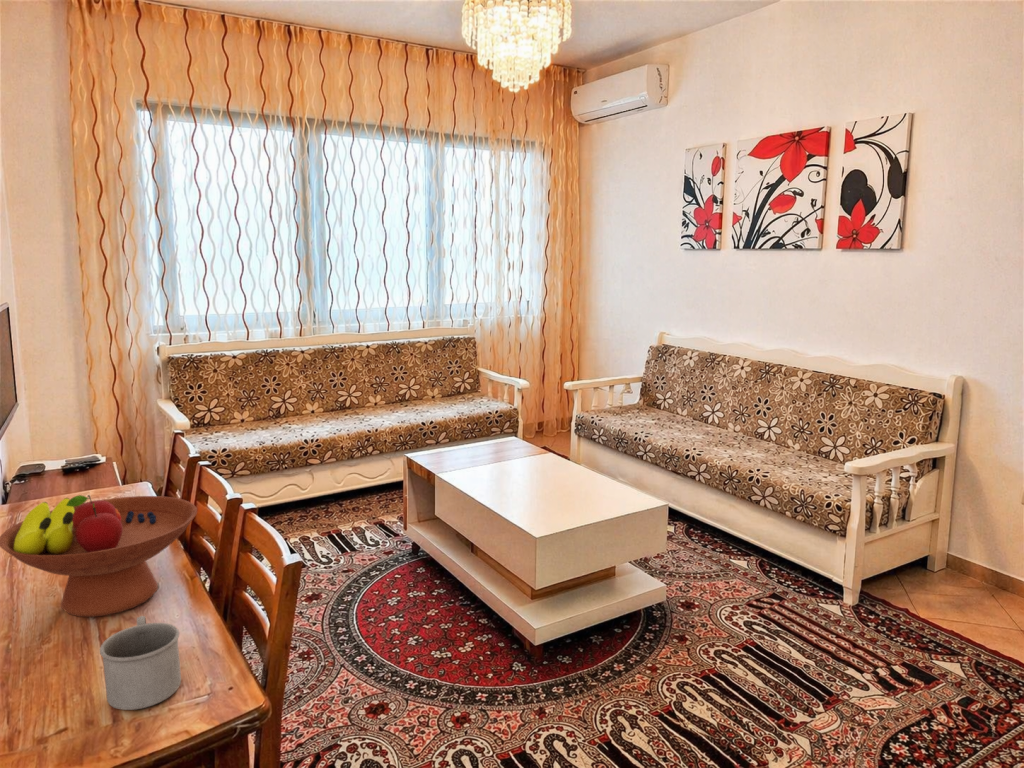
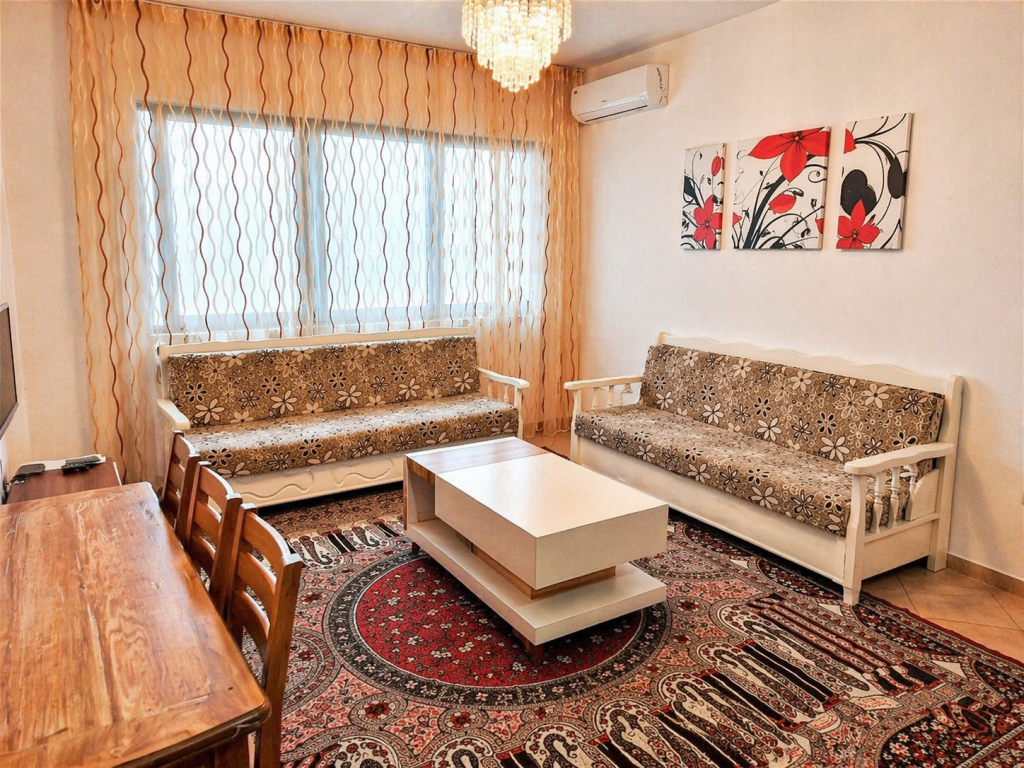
- fruit bowl [0,494,198,618]
- mug [99,615,182,711]
